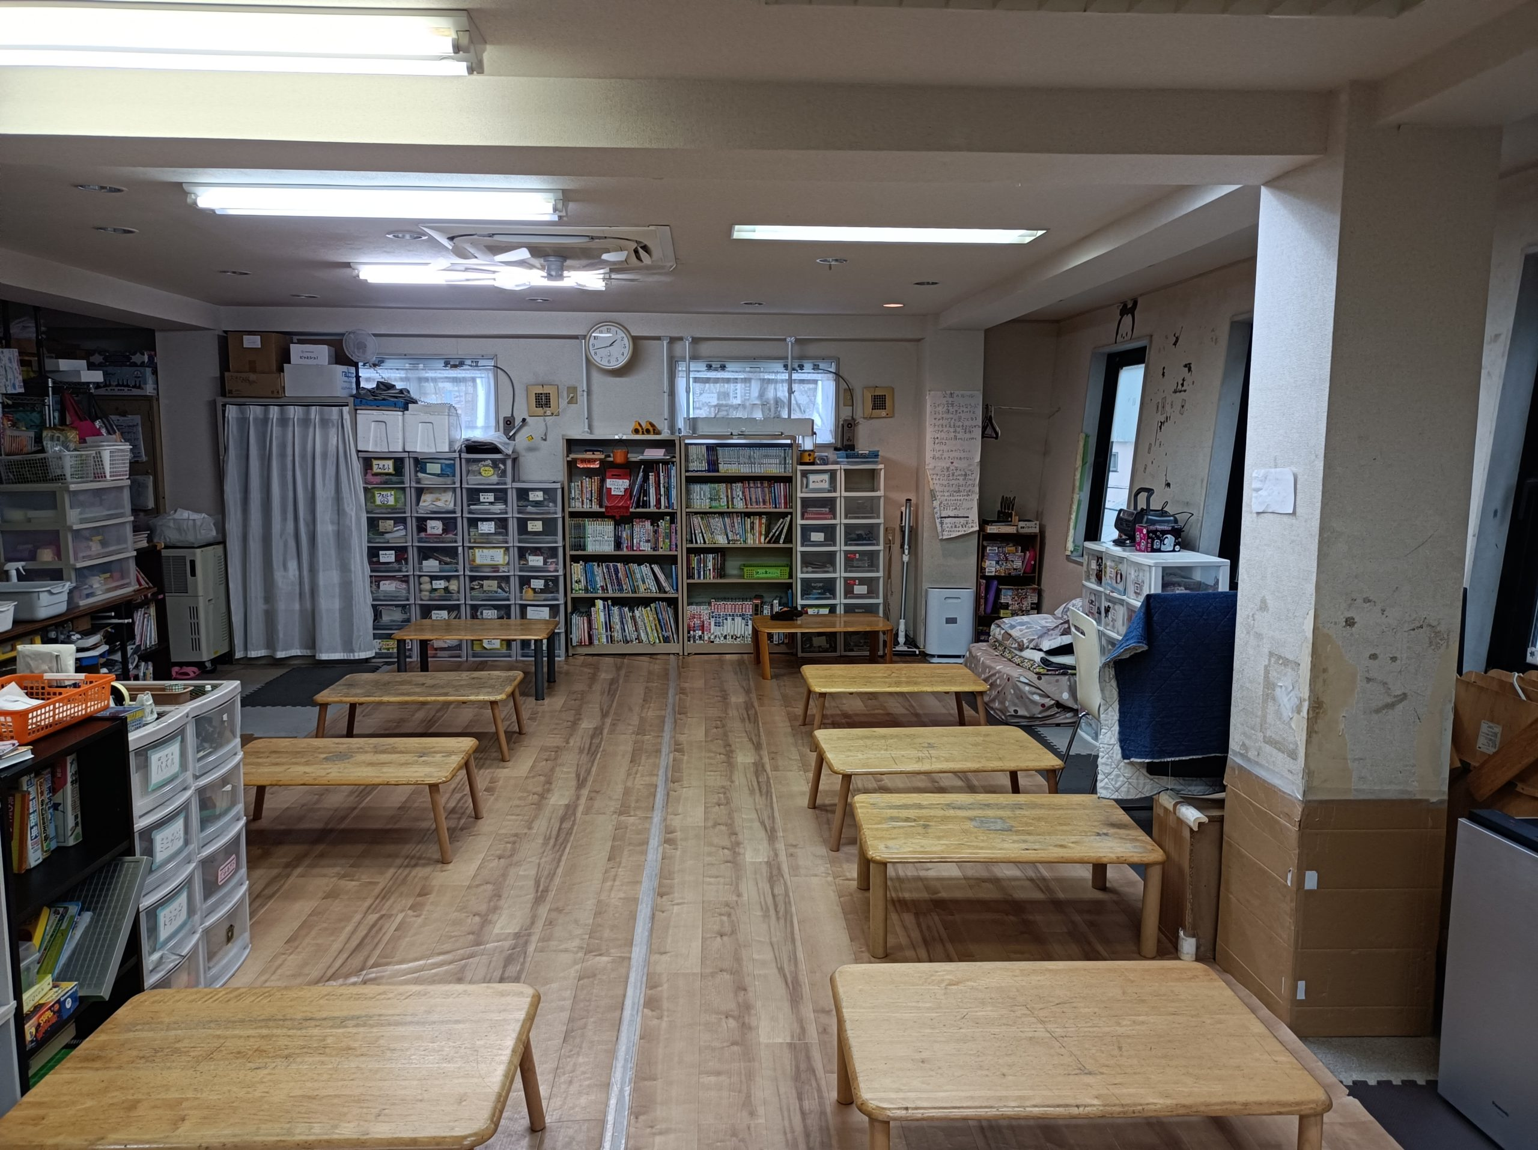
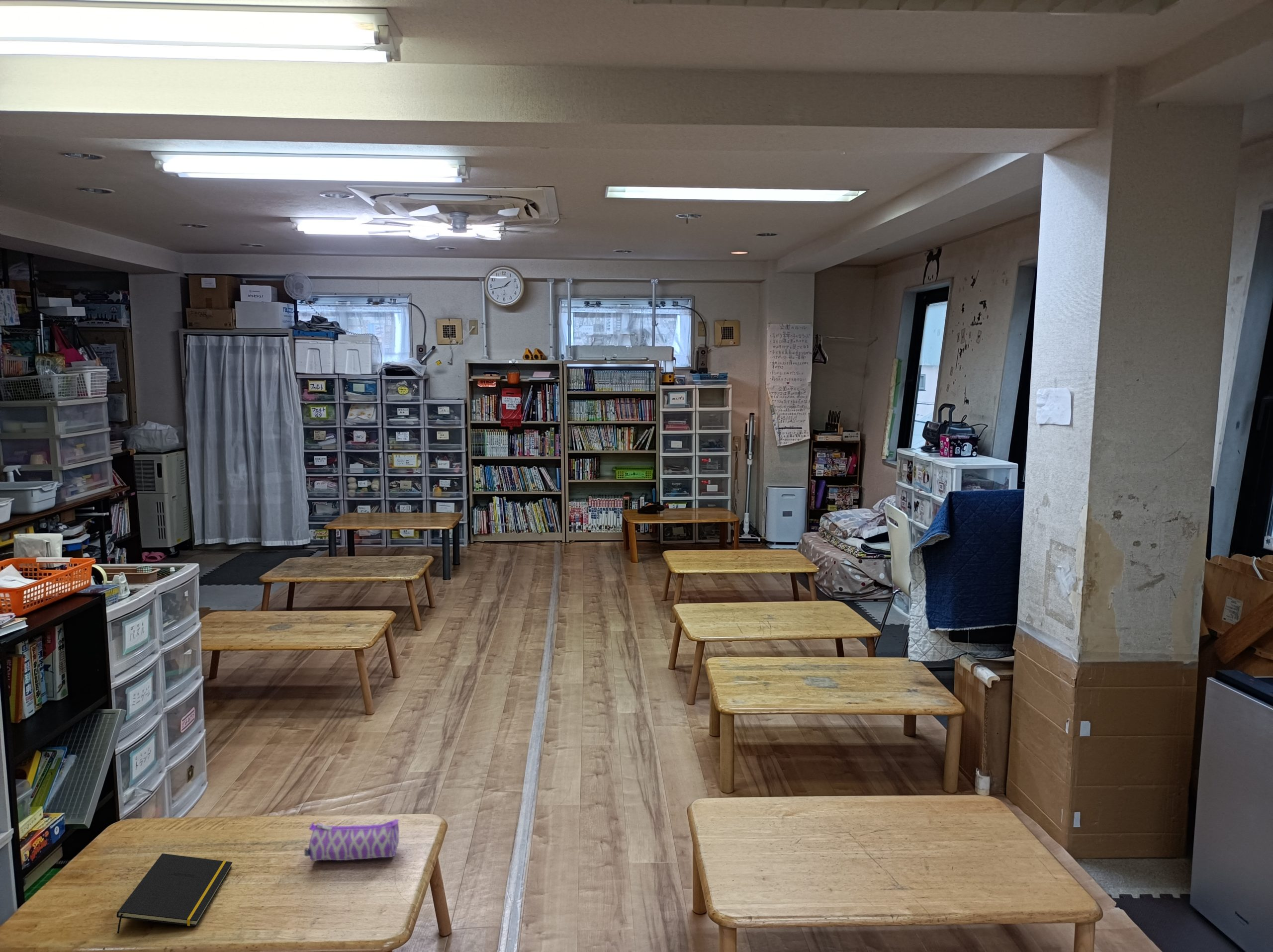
+ pencil case [304,819,399,862]
+ notepad [116,853,233,934]
